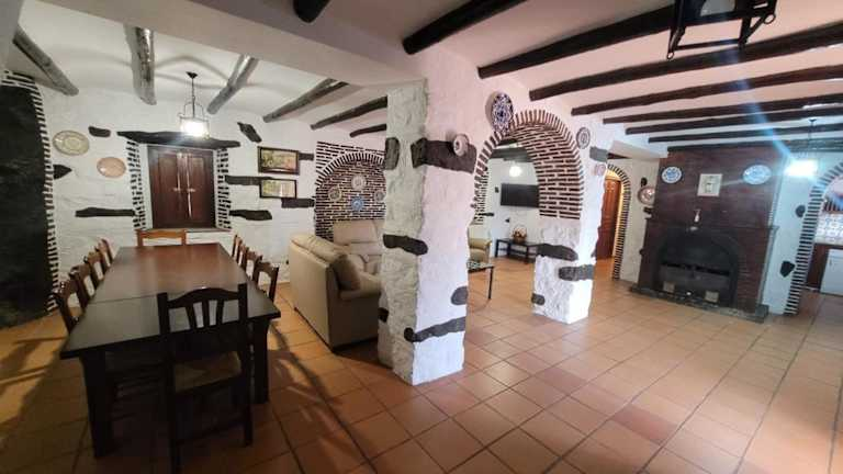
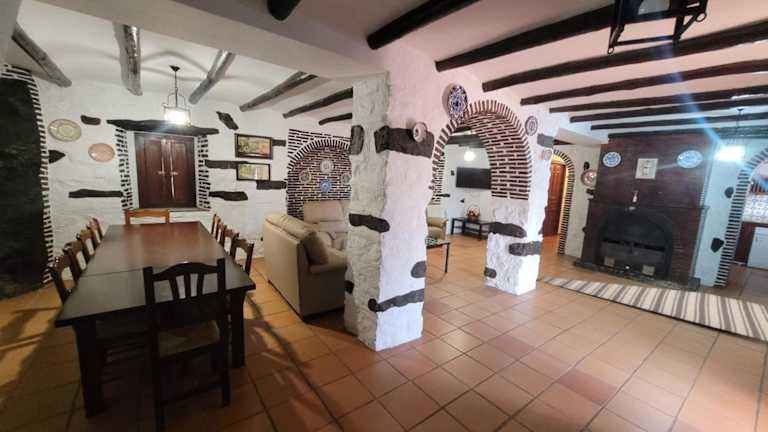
+ rug [536,273,768,342]
